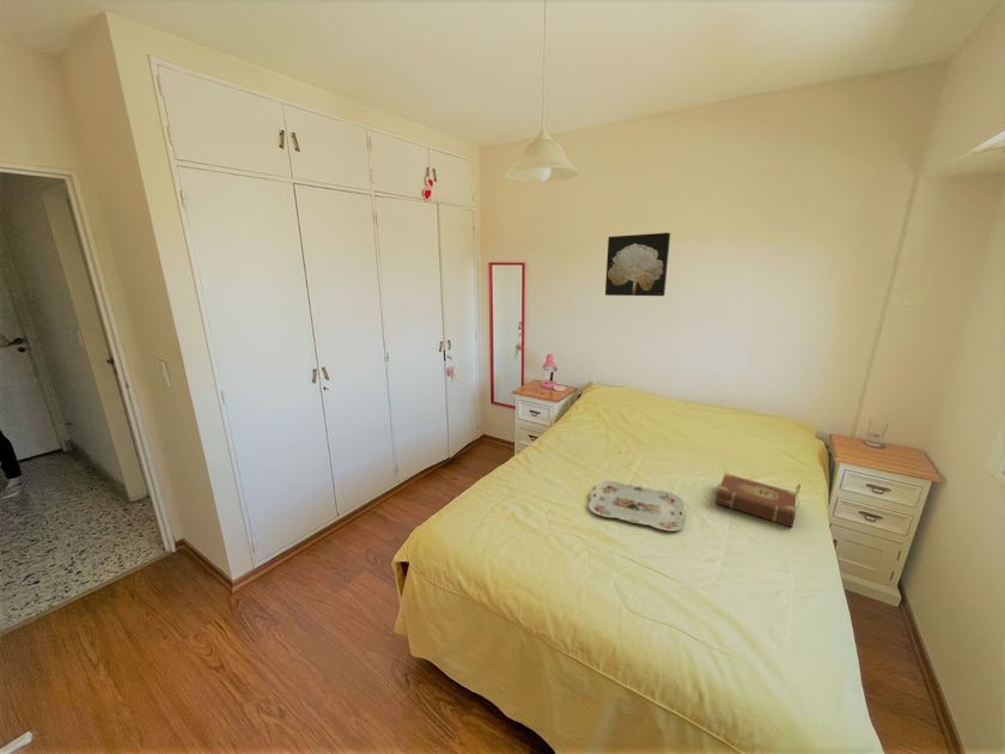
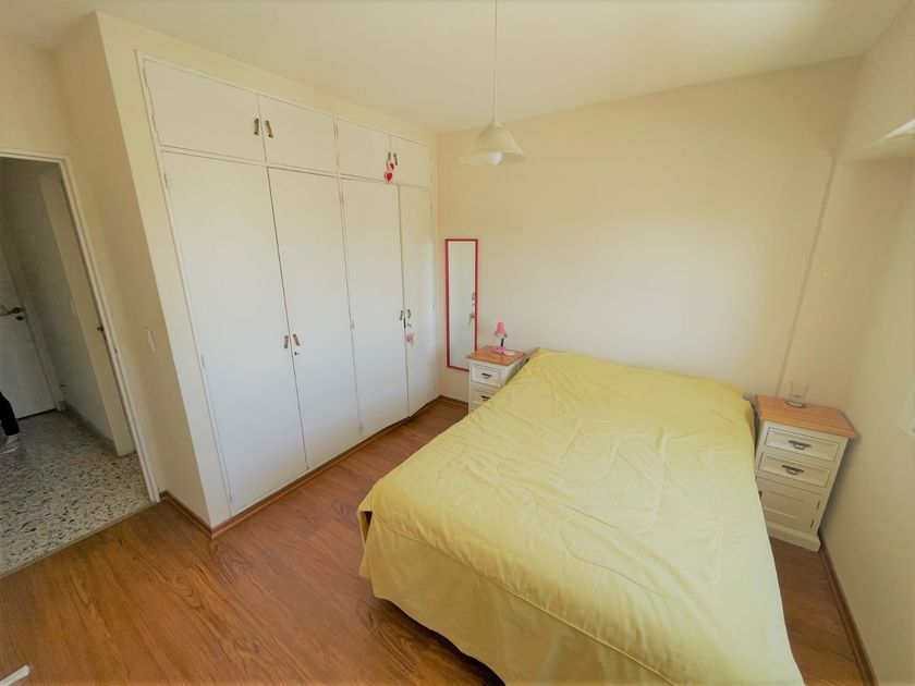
- serving tray [587,480,688,533]
- wall art [604,231,671,297]
- book [714,472,802,528]
